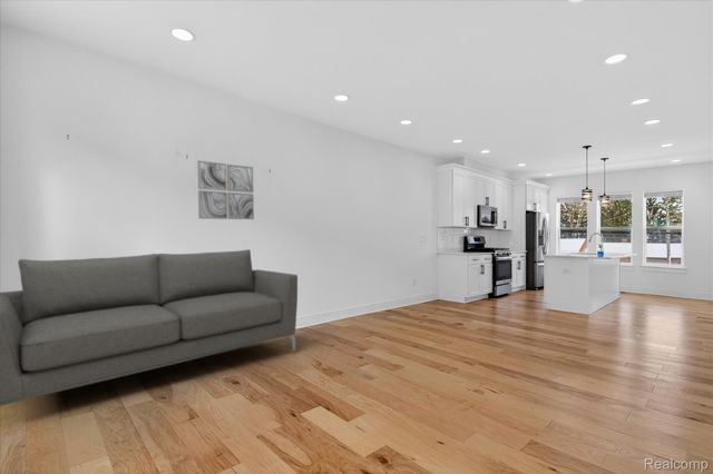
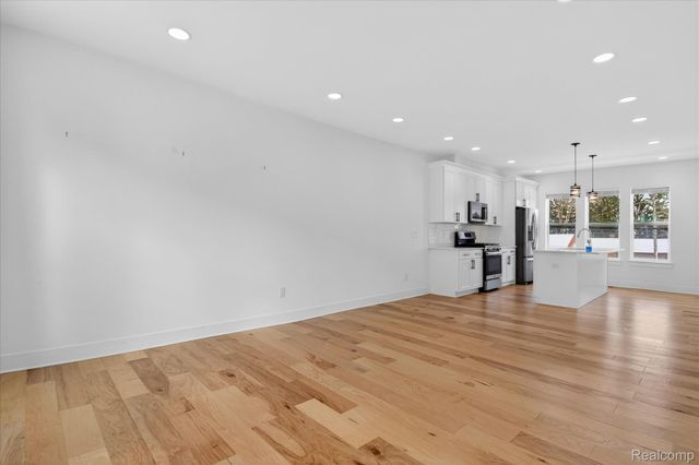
- sofa [0,248,299,407]
- wall art [196,159,255,220]
